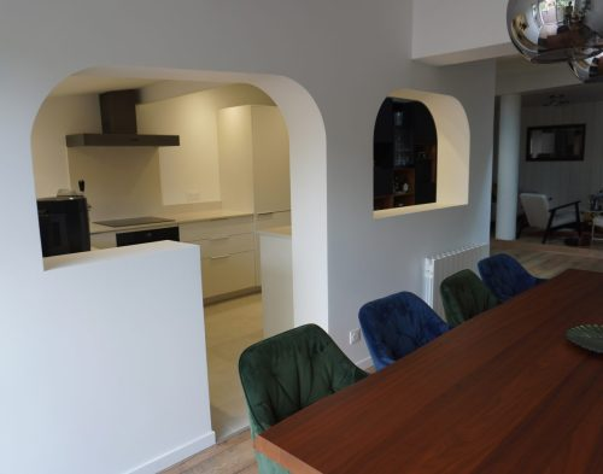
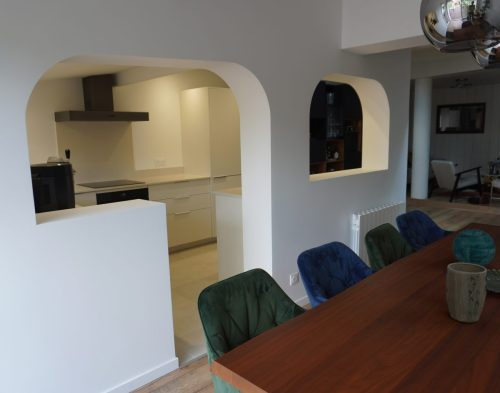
+ plant pot [445,262,488,324]
+ decorative orb [451,228,497,267]
